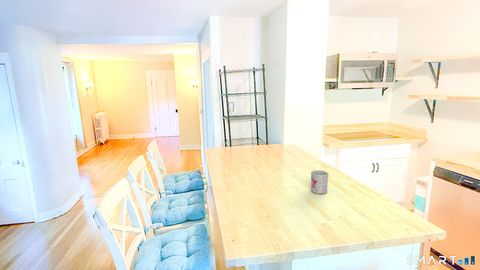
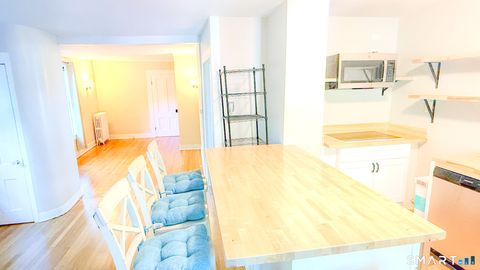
- mug [310,169,329,195]
